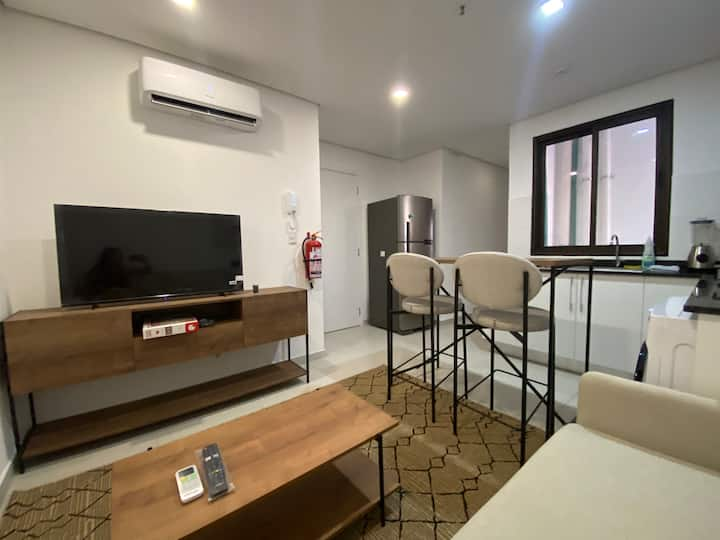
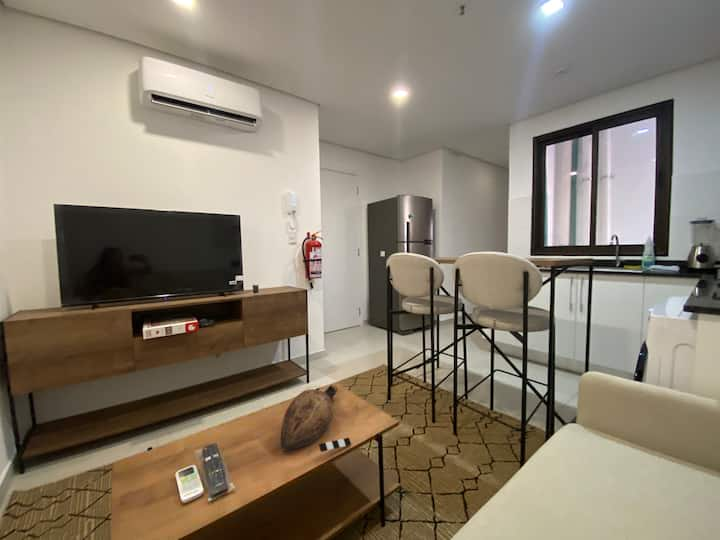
+ decorative bowl [280,383,352,453]
